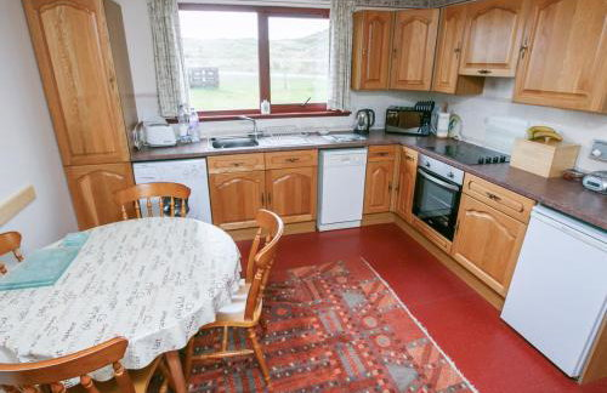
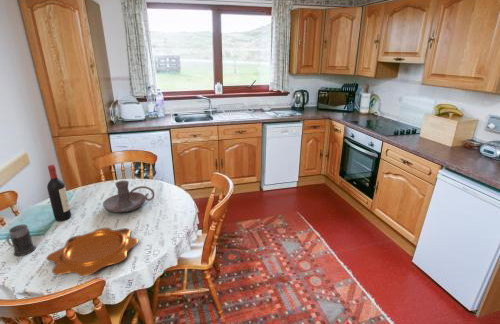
+ candle holder [102,180,155,213]
+ decorative bowl [45,227,139,277]
+ wine bottle [46,164,72,222]
+ mug [5,224,37,257]
